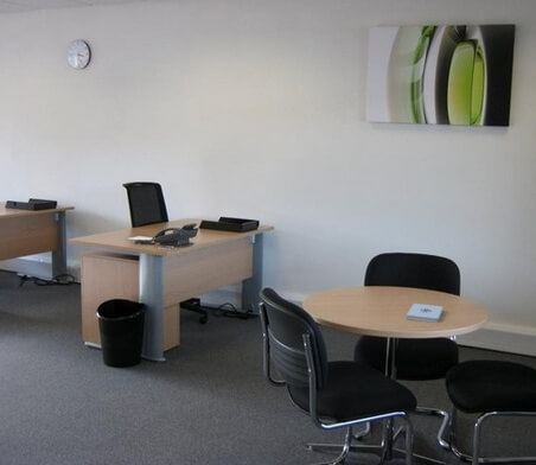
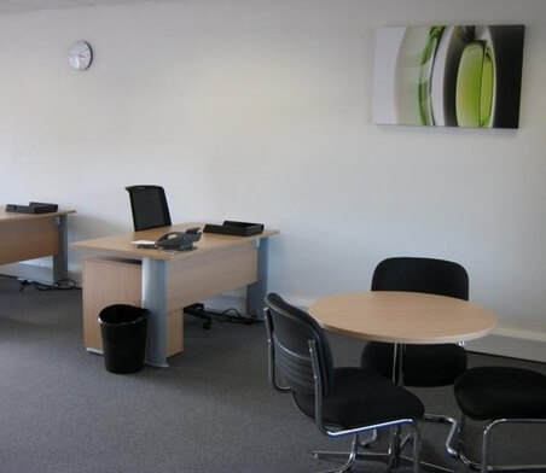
- notepad [406,302,444,324]
